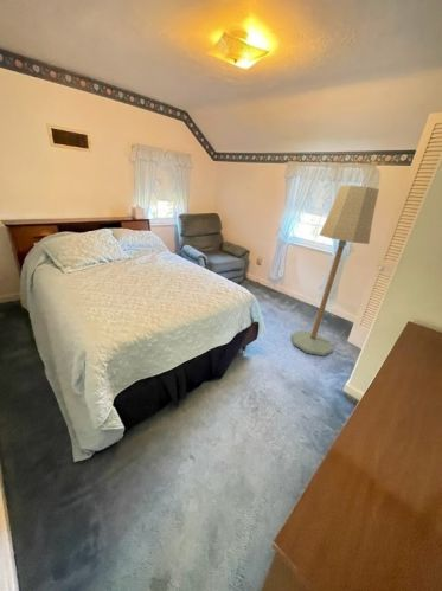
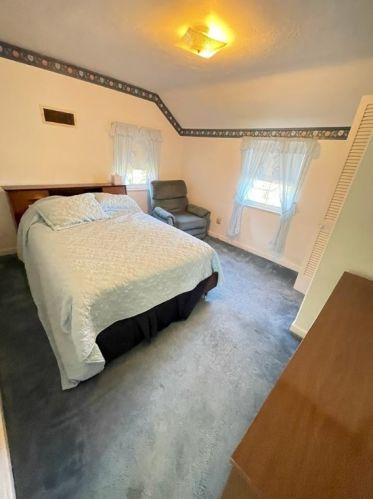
- floor lamp [290,185,380,356]
